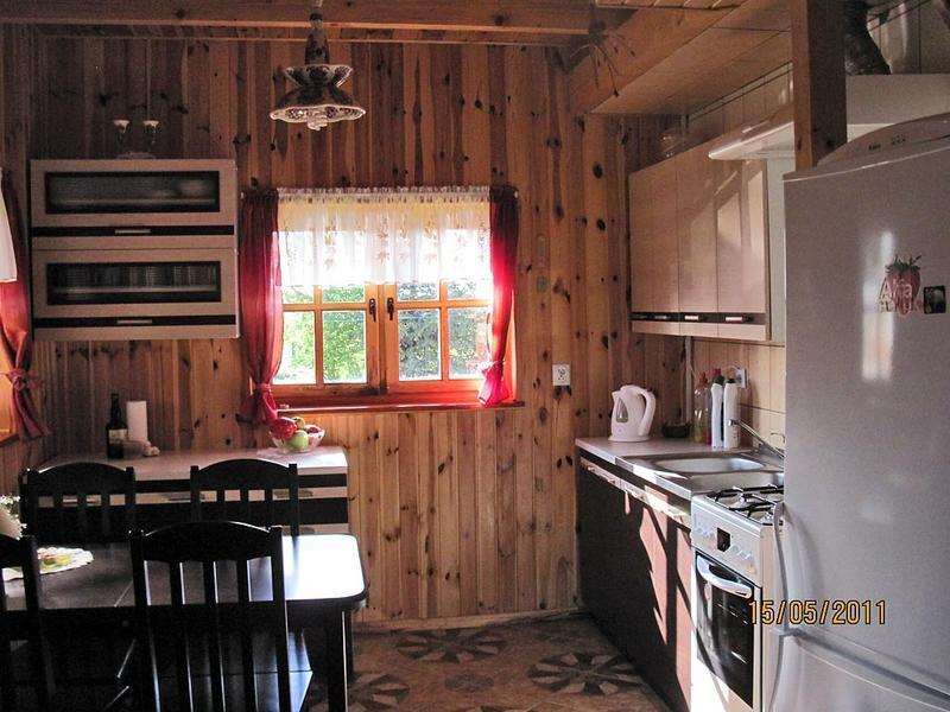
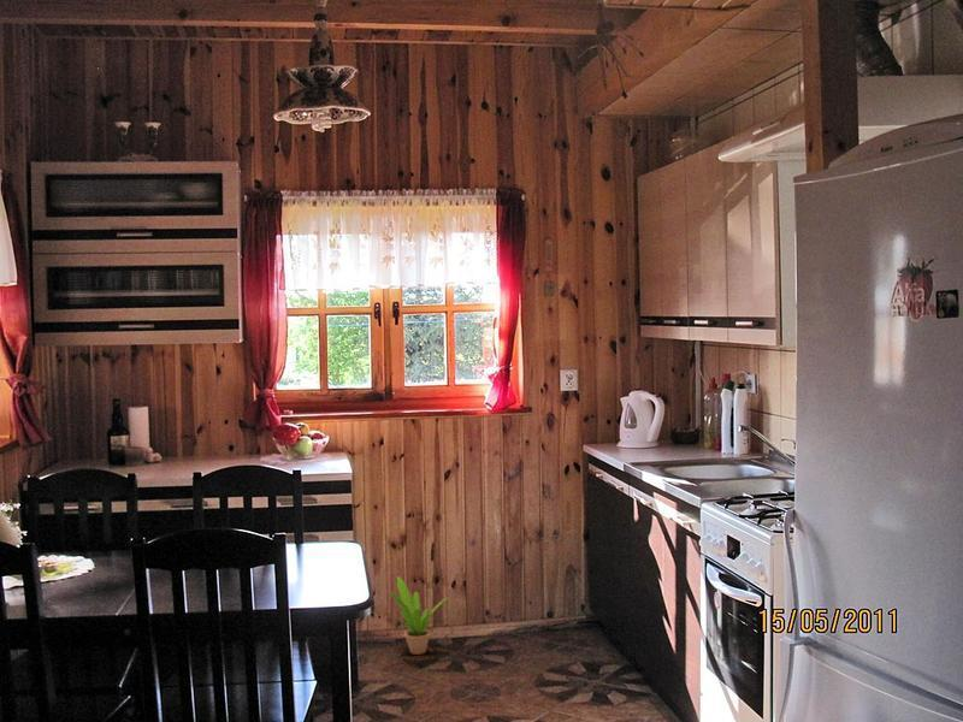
+ potted plant [388,575,449,656]
